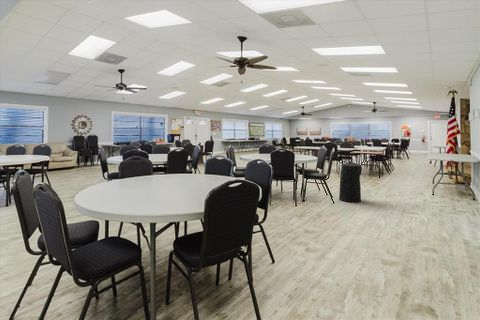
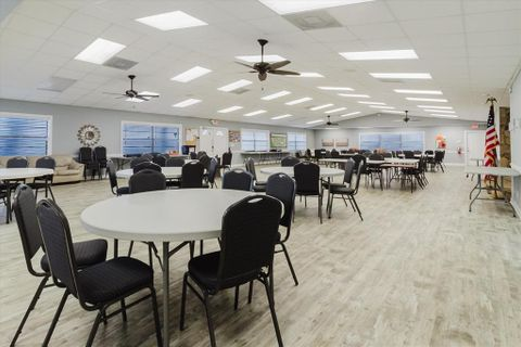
- trash can [338,161,363,203]
